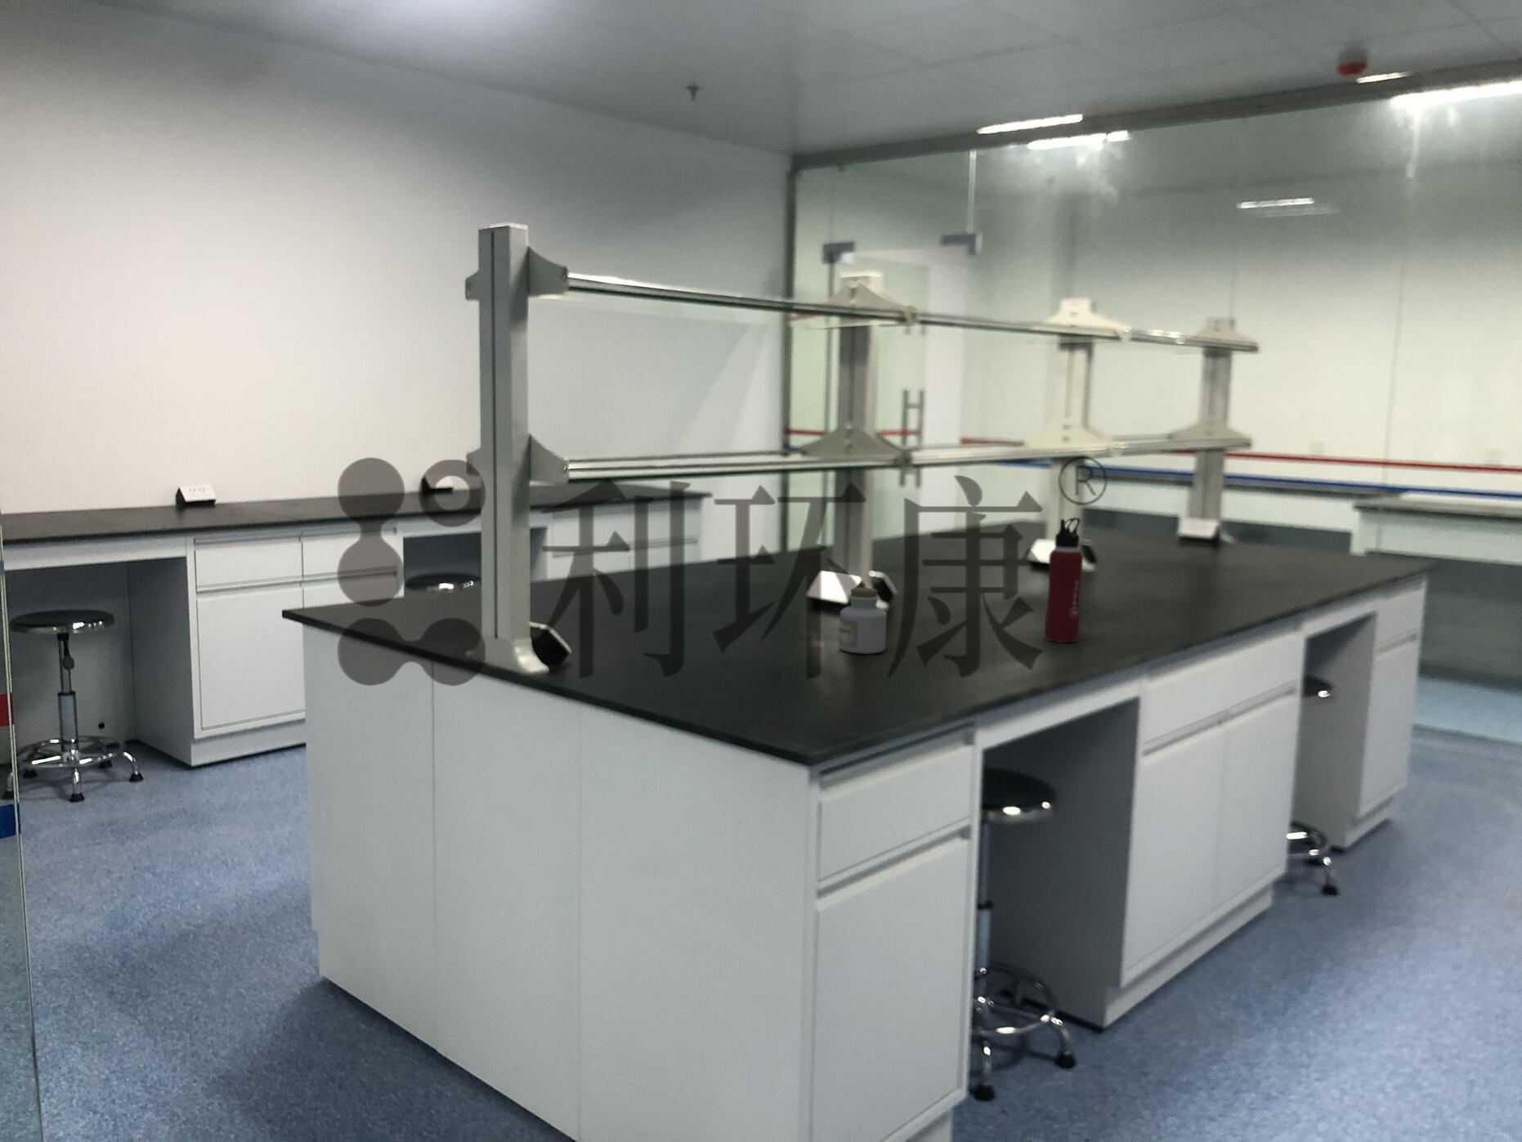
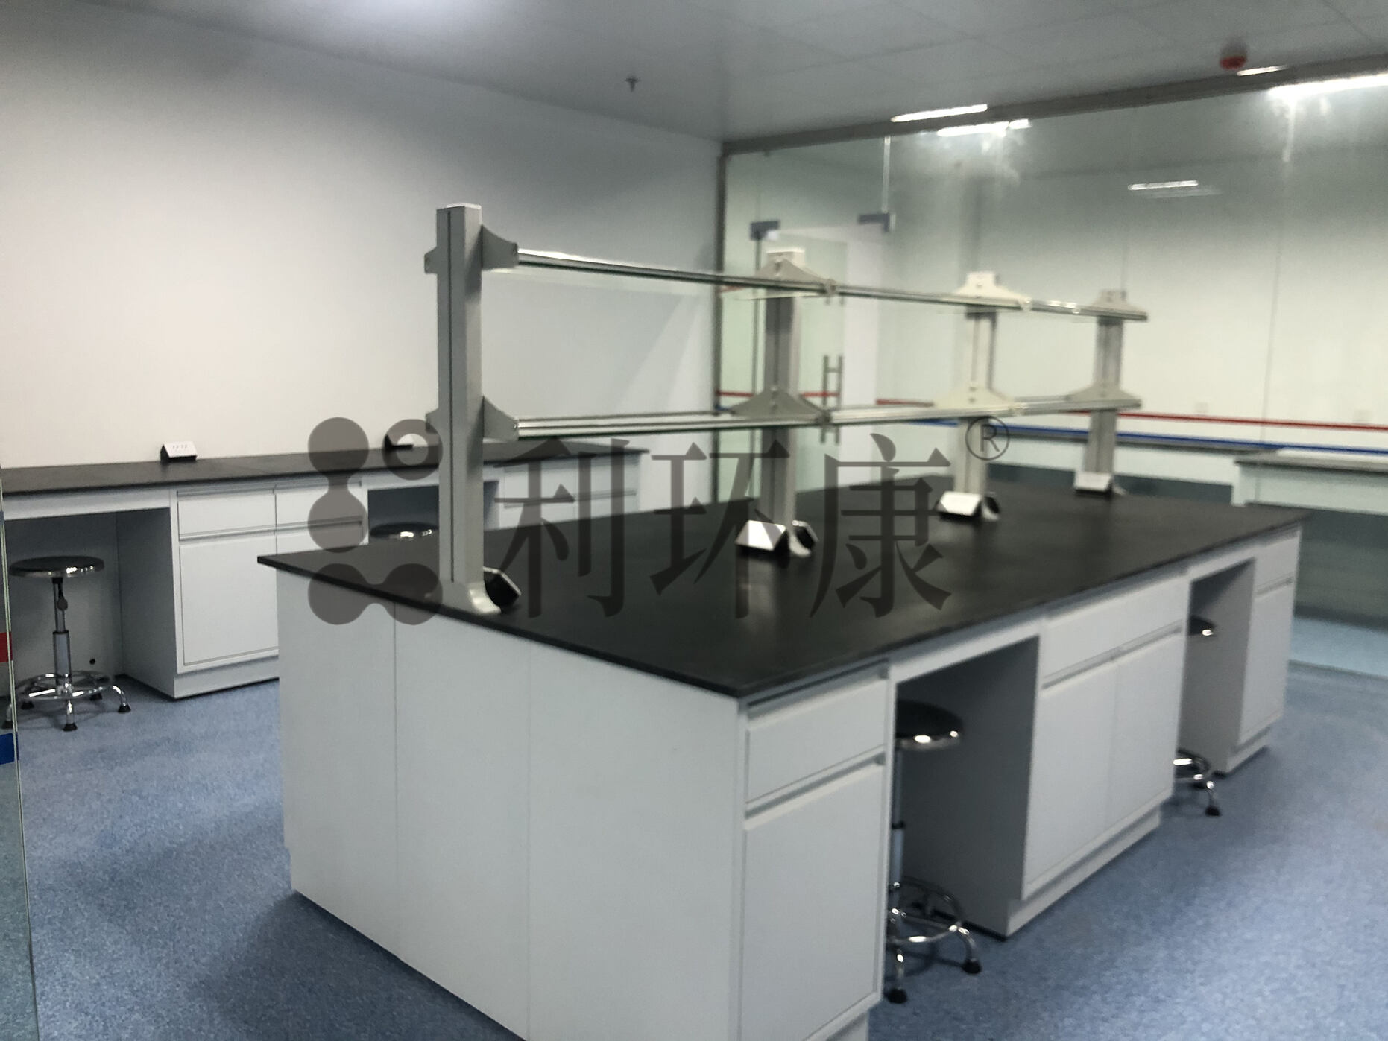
- jar [838,587,888,655]
- water bottle [1043,517,1084,643]
